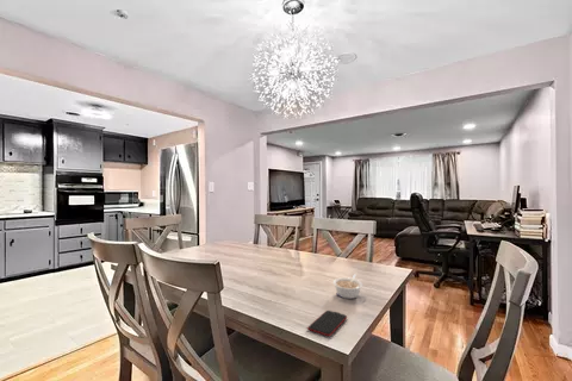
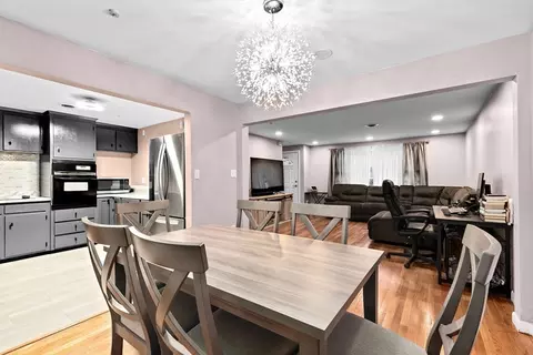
- smartphone [305,310,348,337]
- legume [331,274,363,300]
